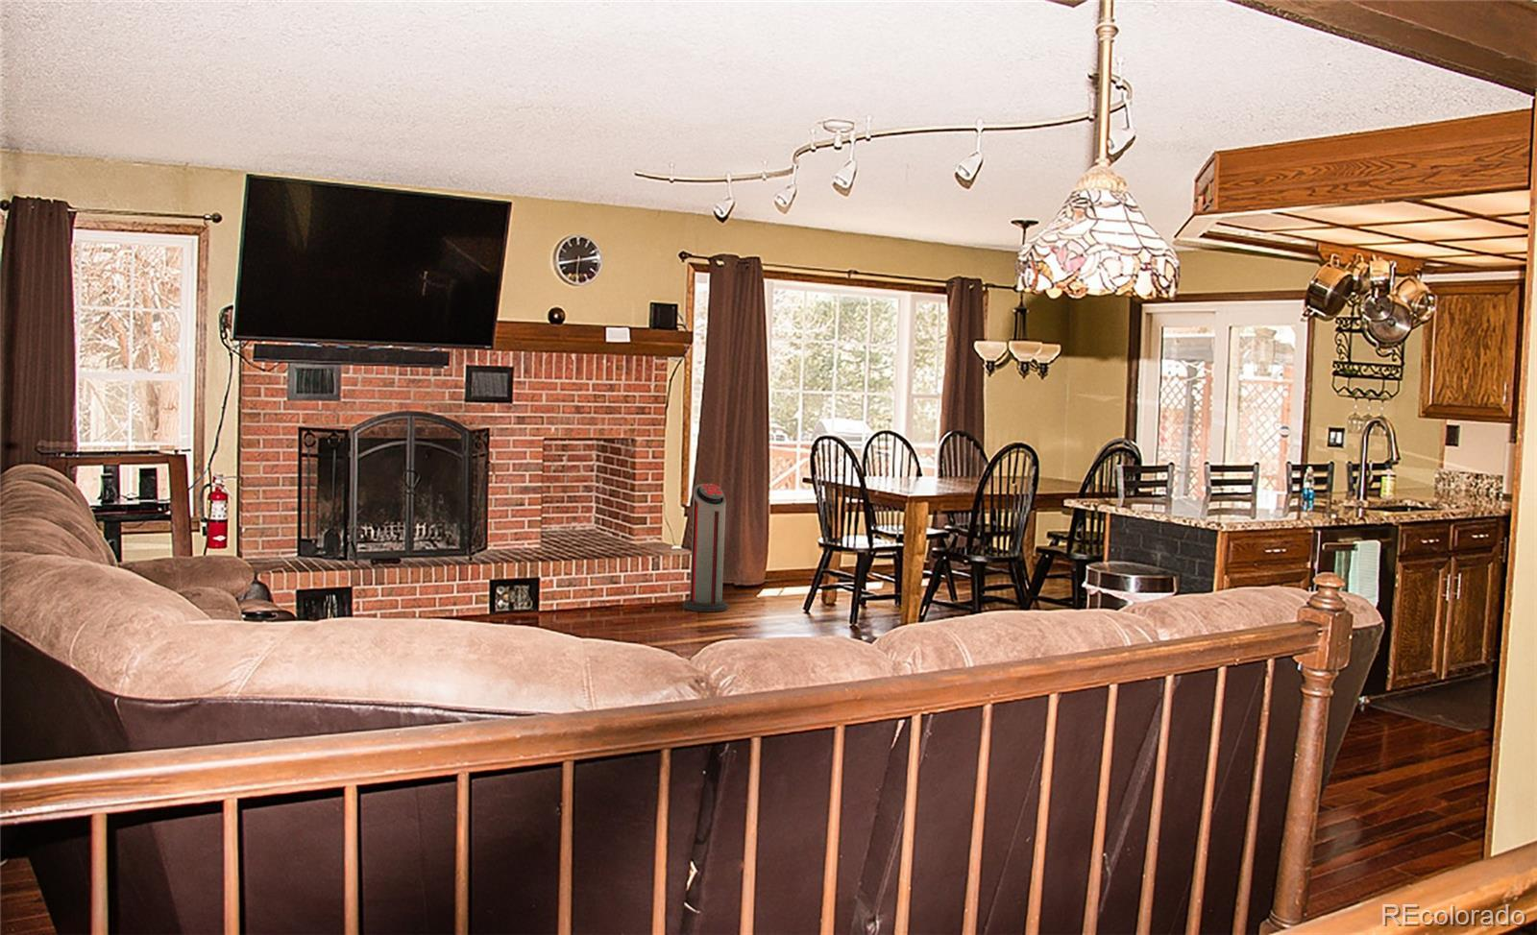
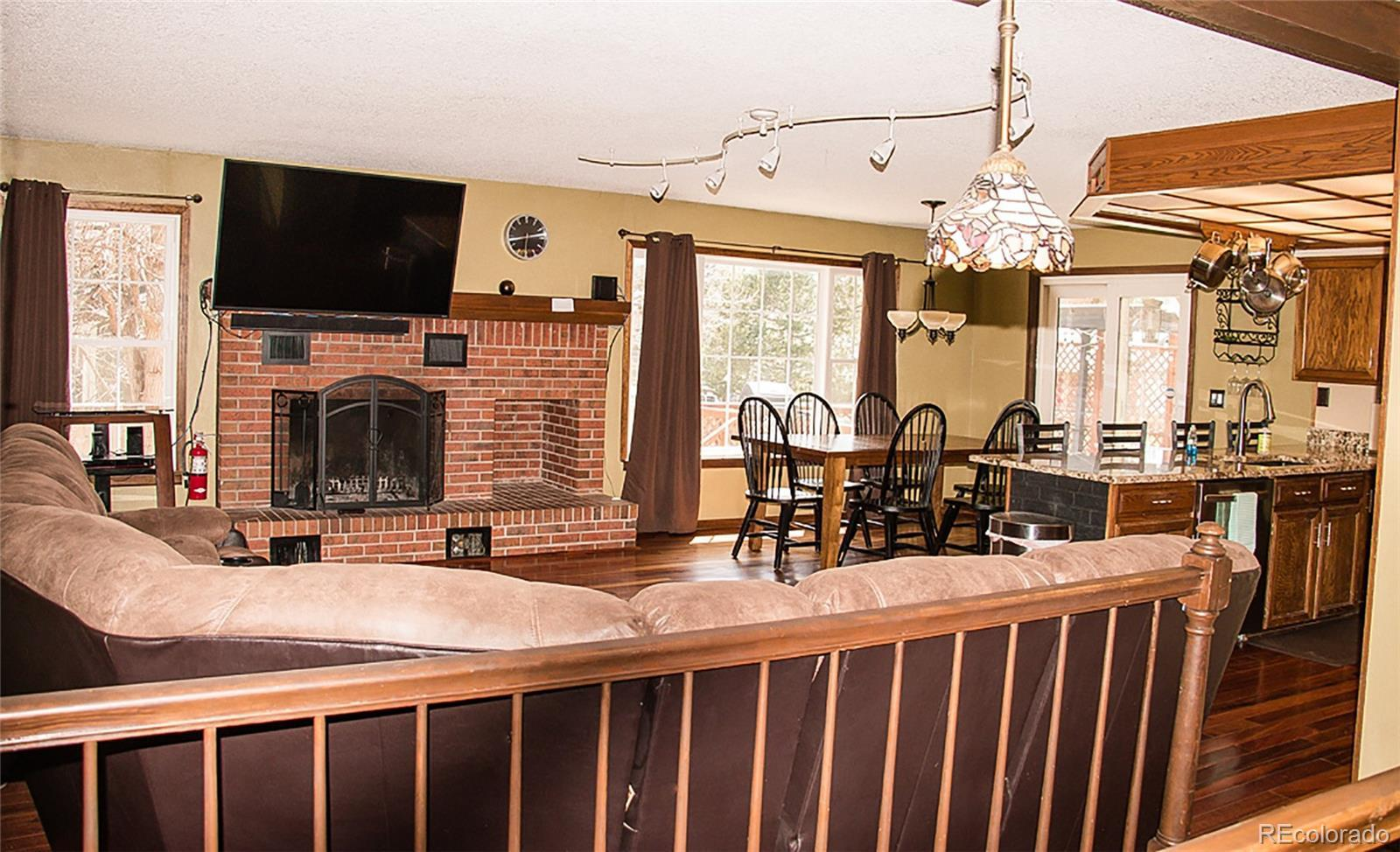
- air purifier [682,483,729,612]
